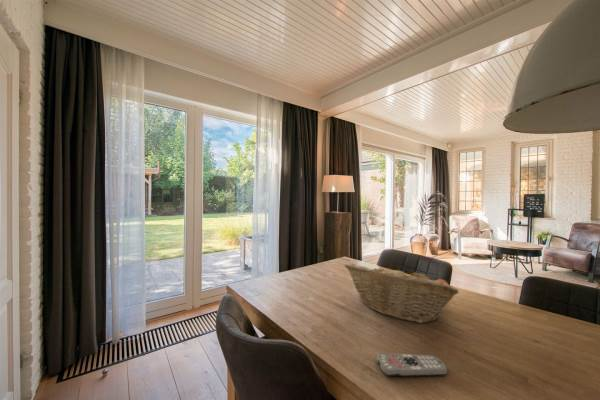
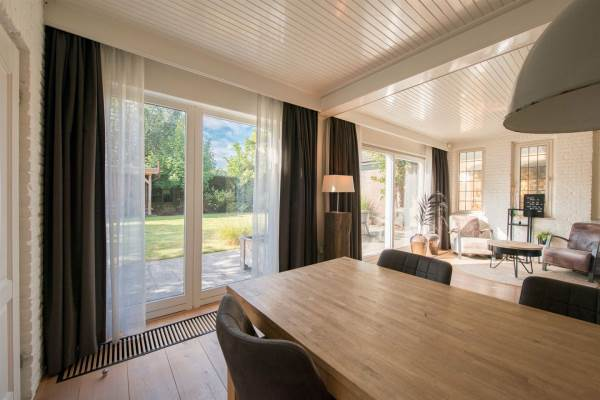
- remote control [376,352,448,378]
- fruit basket [343,262,460,324]
